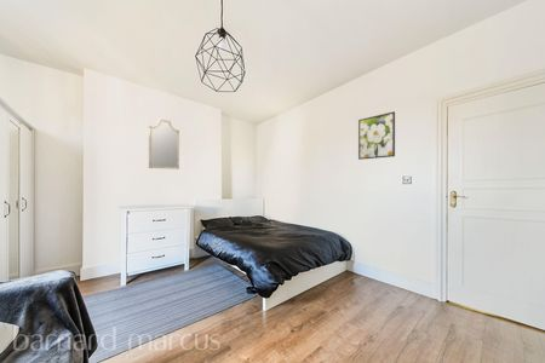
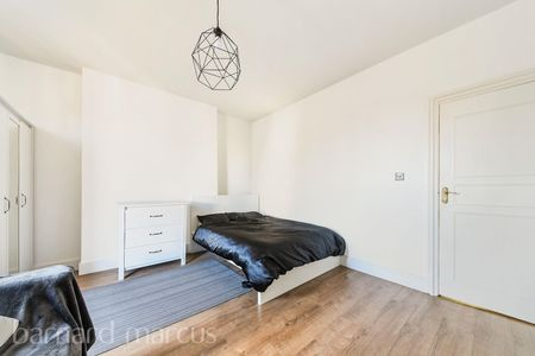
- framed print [357,110,396,161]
- home mirror [148,117,180,171]
